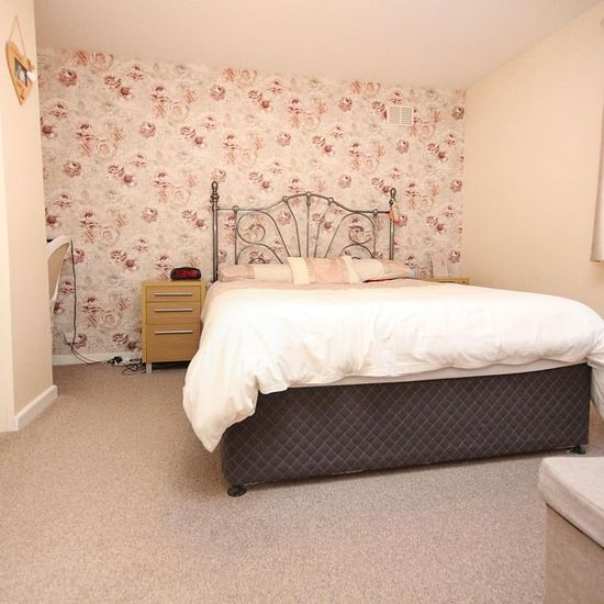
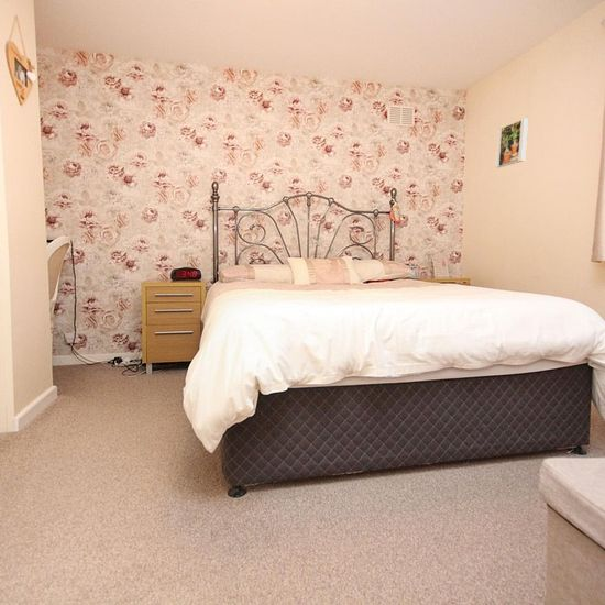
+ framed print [495,118,529,168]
